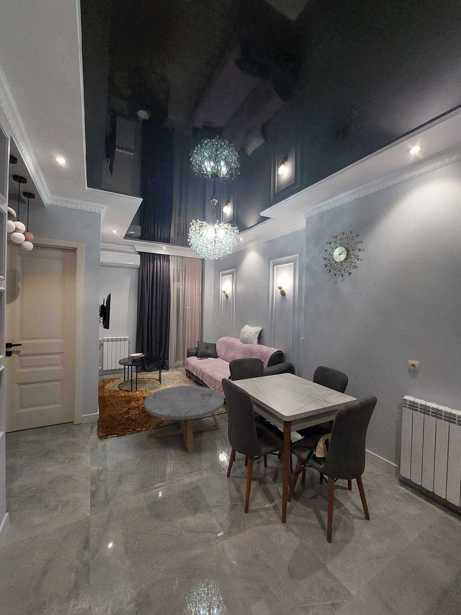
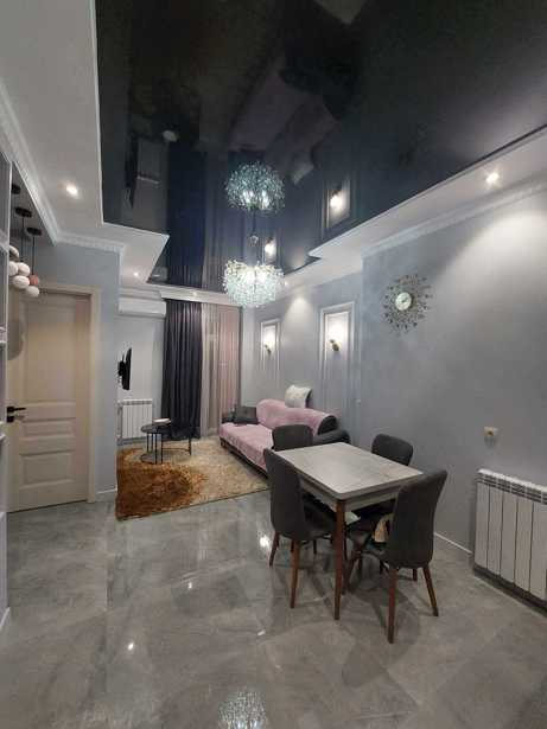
- coffee table [143,385,225,454]
